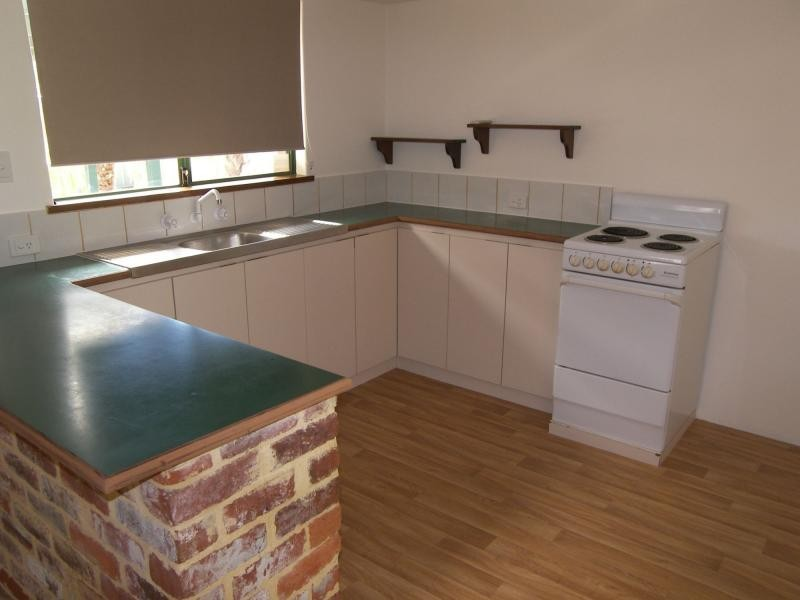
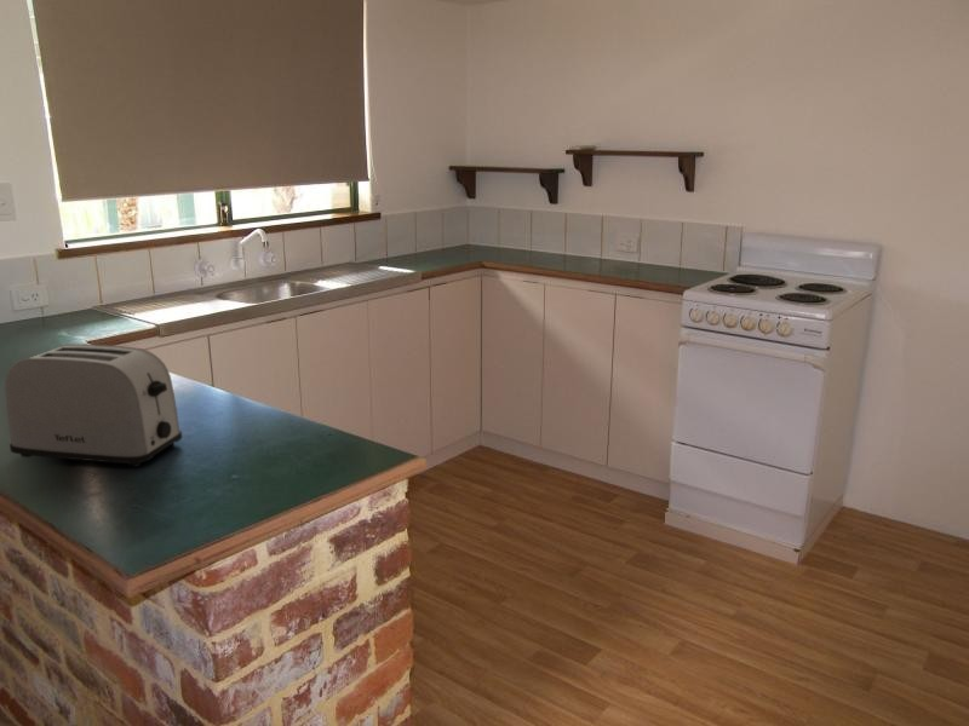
+ toaster [4,342,184,468]
